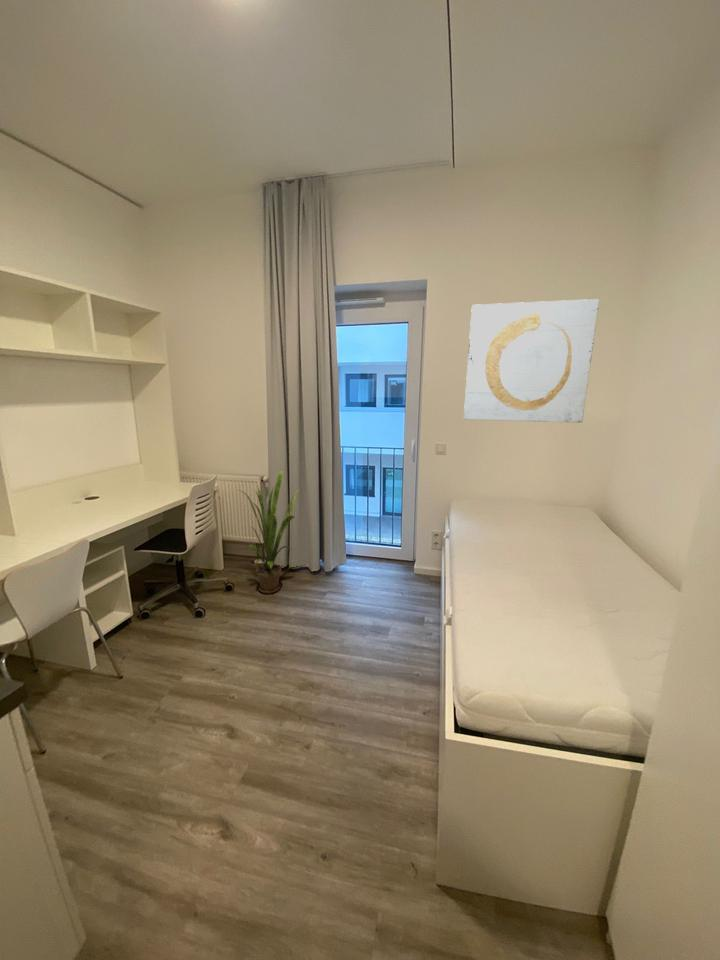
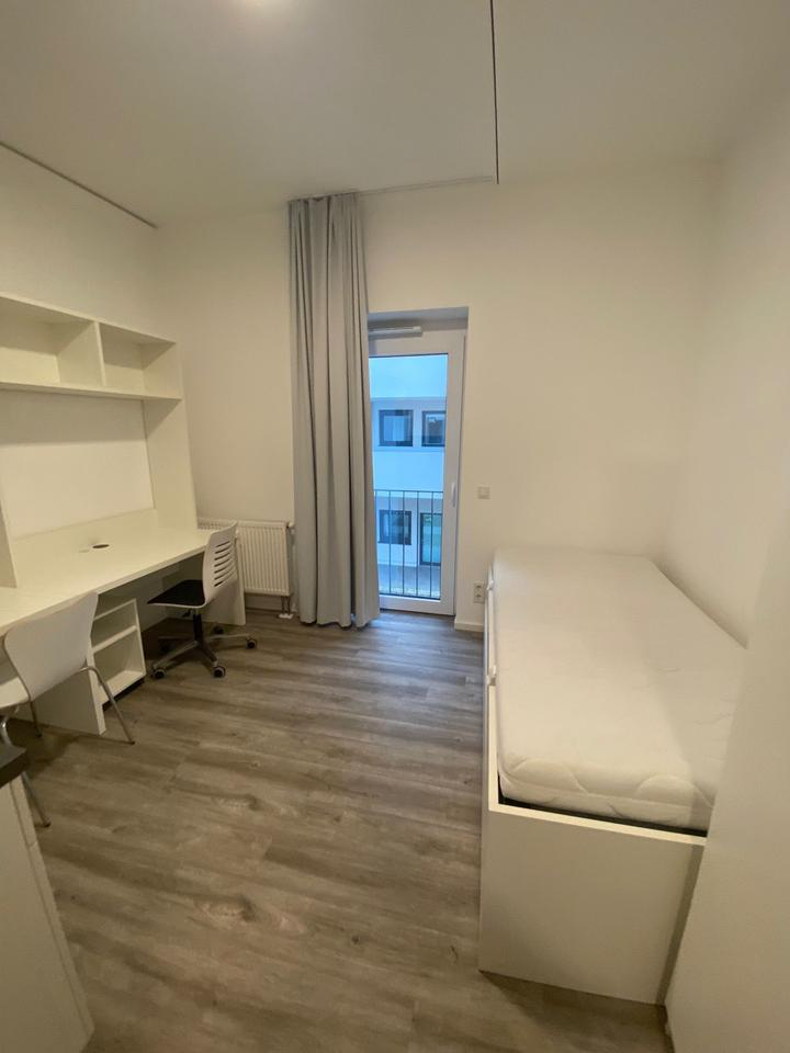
- house plant [238,468,302,594]
- wall art [463,298,600,424]
